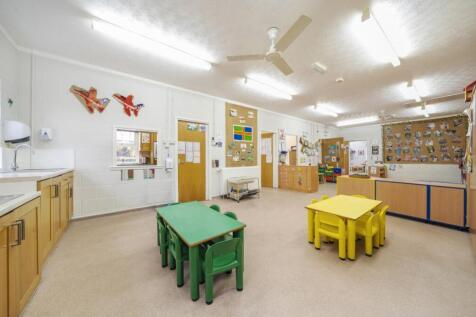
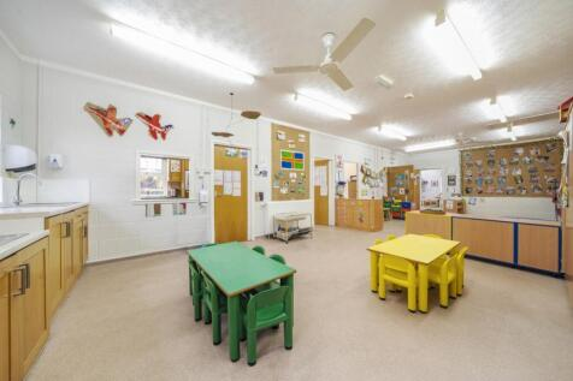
+ ceiling mobile [211,91,262,148]
